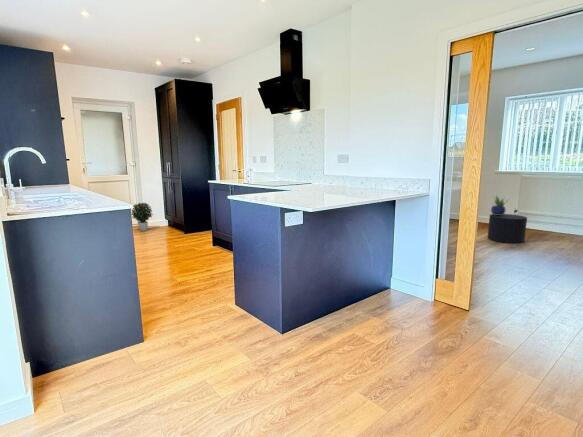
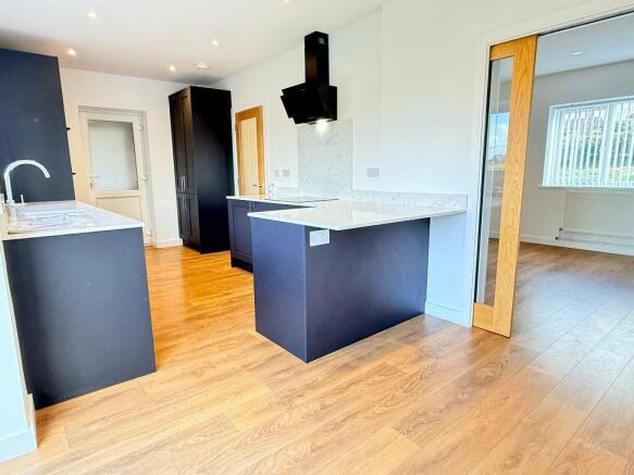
- potted plant [490,195,511,215]
- stool [487,213,528,244]
- potted plant [131,202,154,232]
